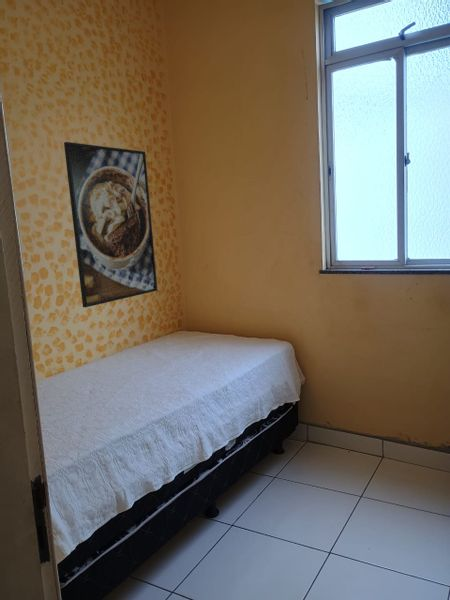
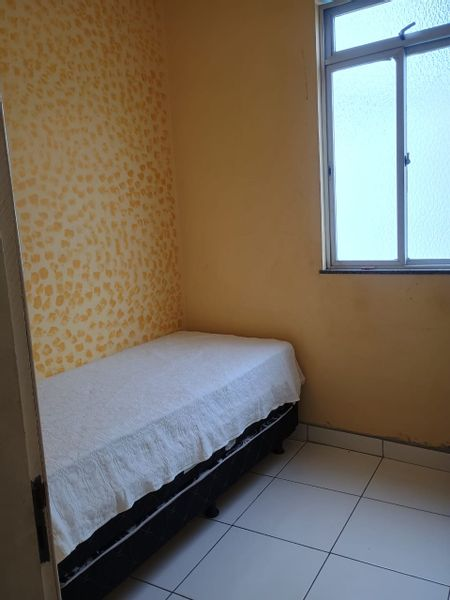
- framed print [63,141,158,308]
